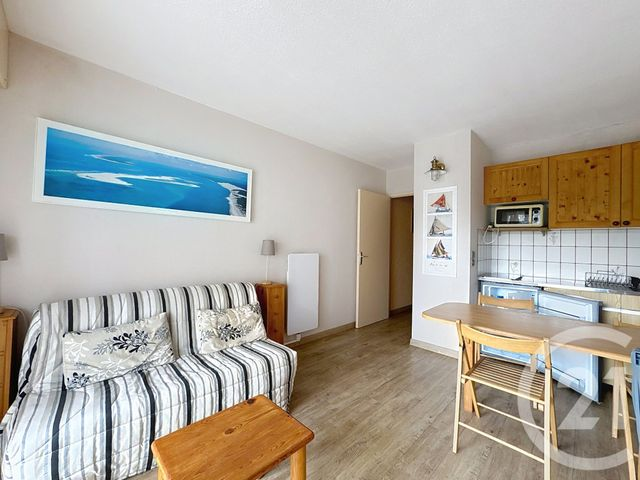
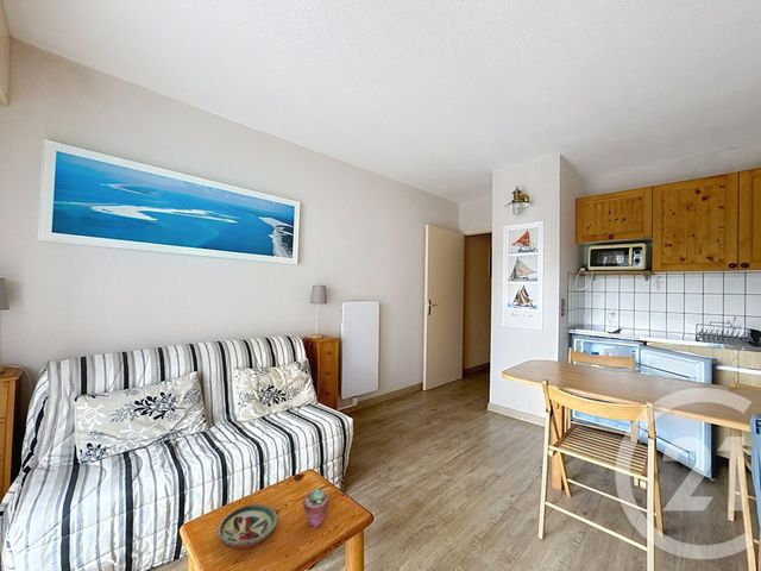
+ potted succulent [302,487,331,529]
+ decorative bowl [216,503,278,550]
